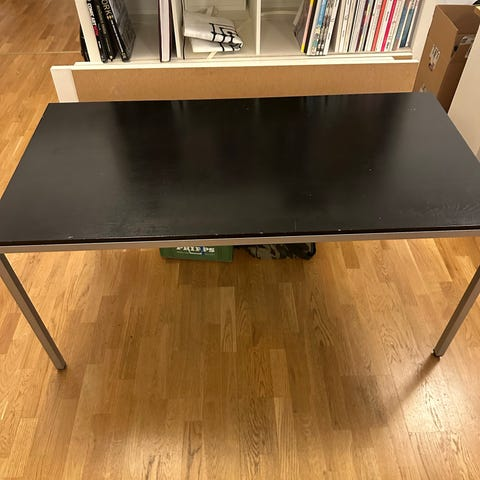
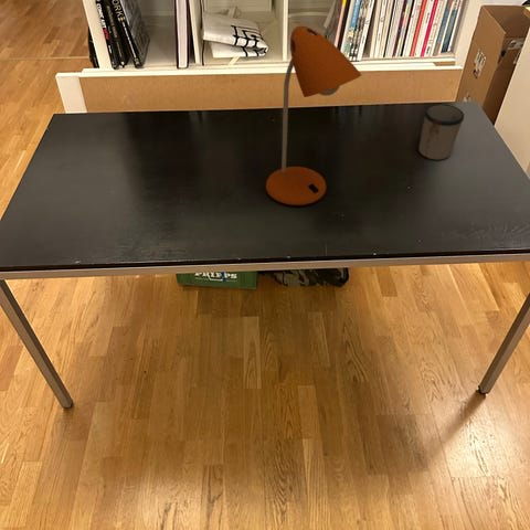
+ desk lamp [265,24,362,208]
+ mug [417,103,465,161]
